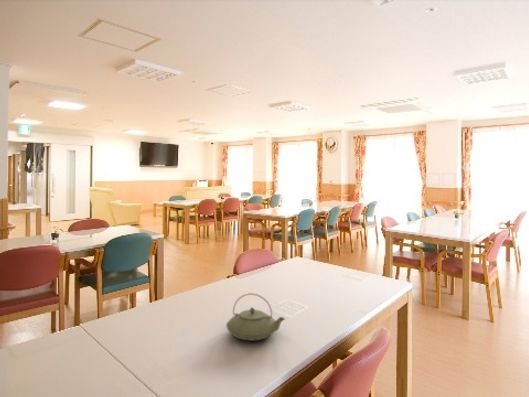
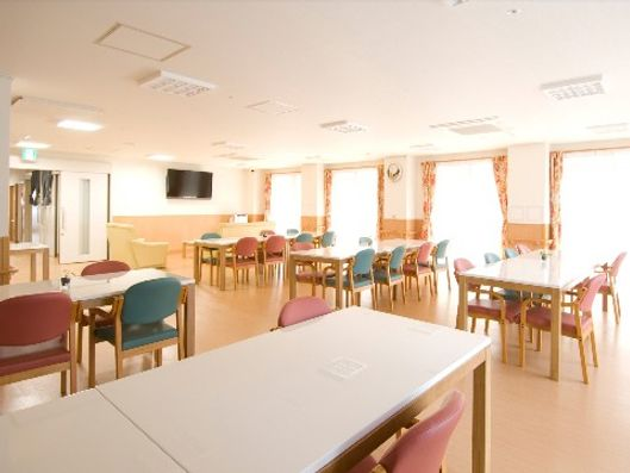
- teapot [225,293,286,342]
